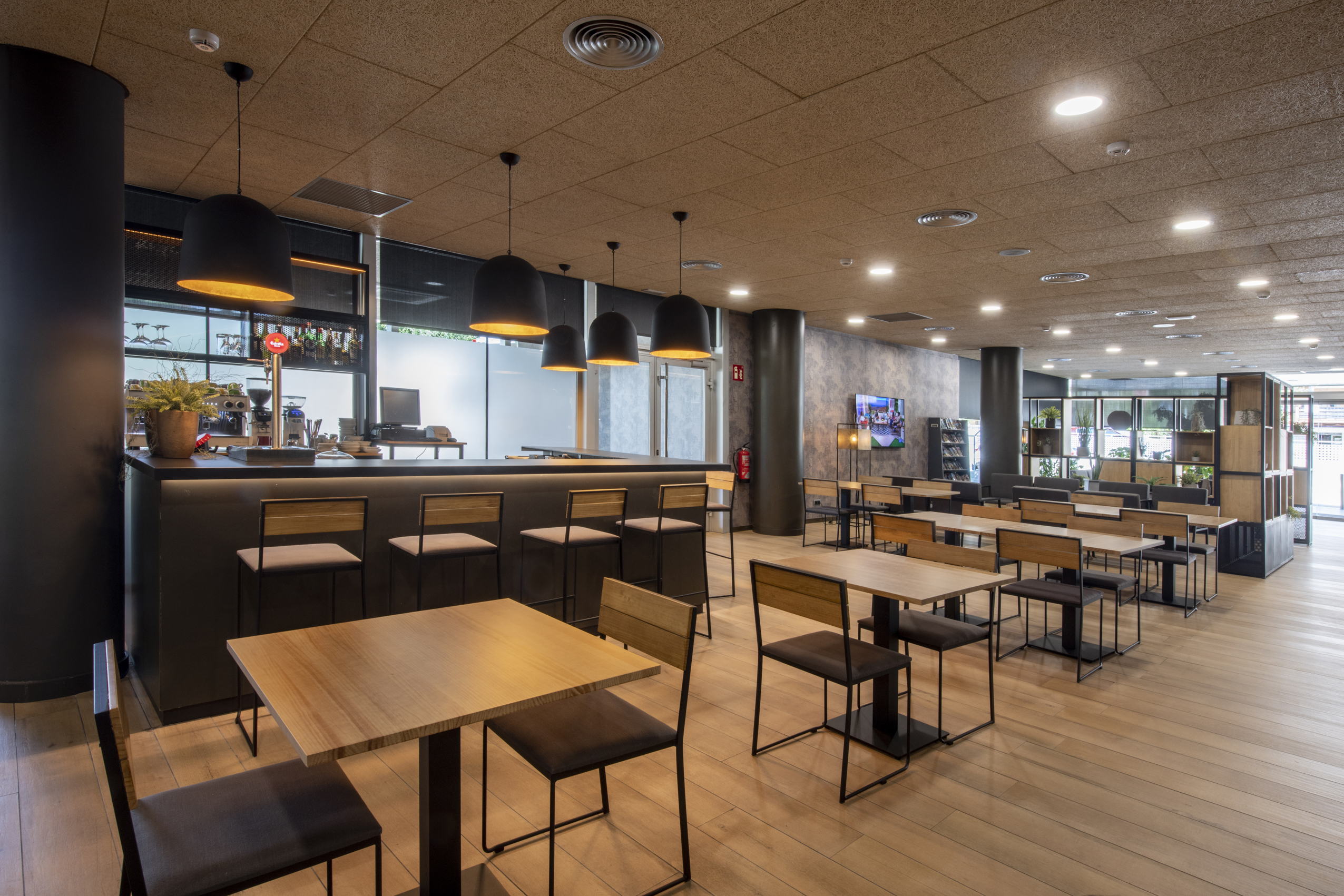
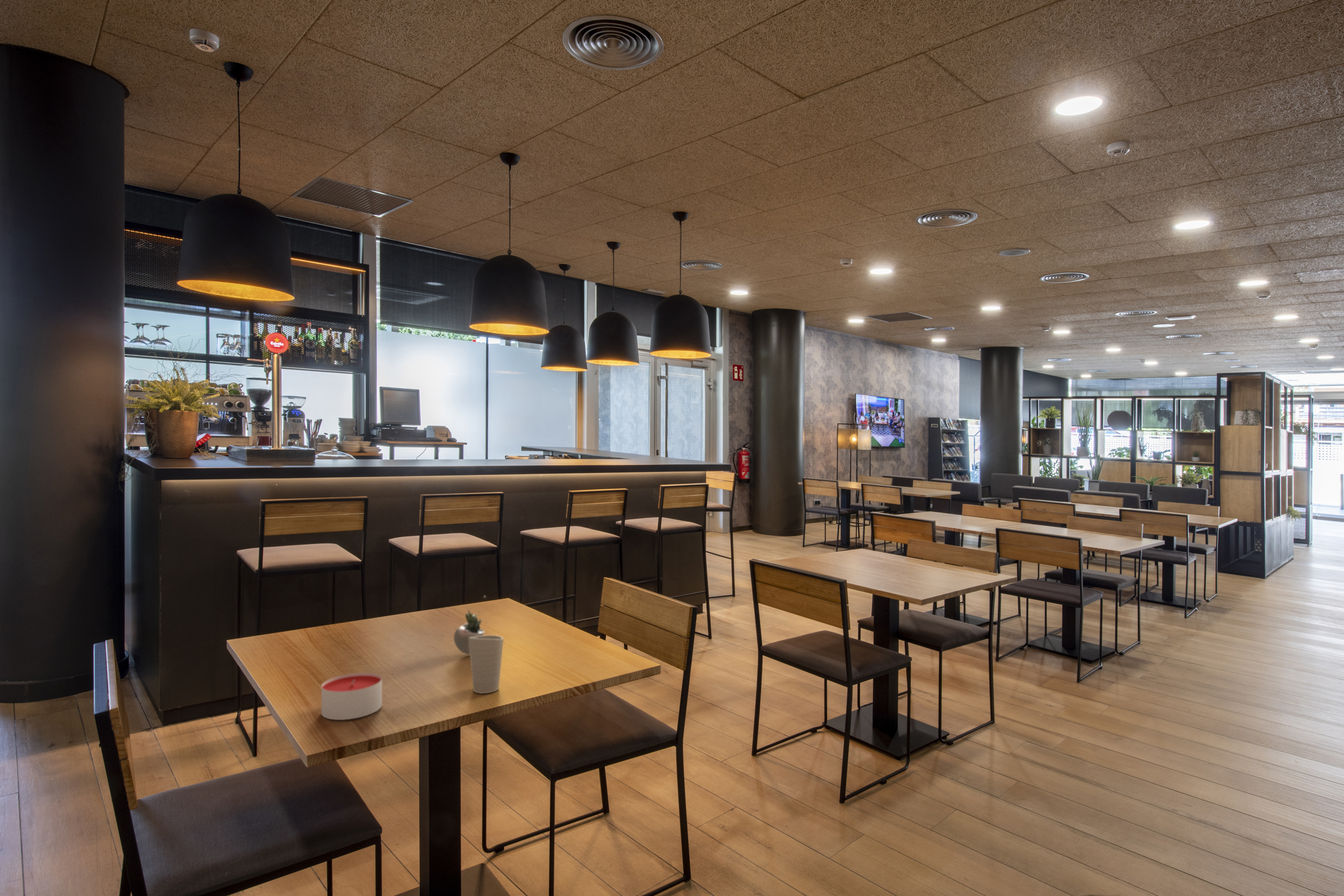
+ candle [321,672,382,721]
+ cup [468,635,504,694]
+ succulent plant [453,595,488,655]
